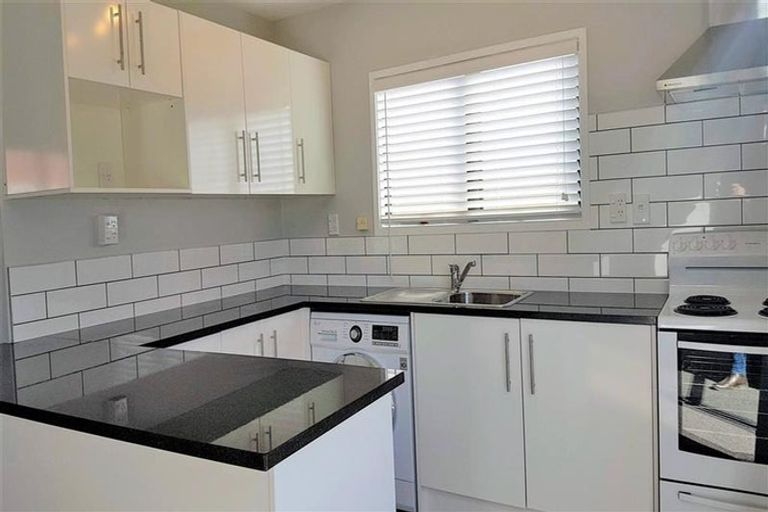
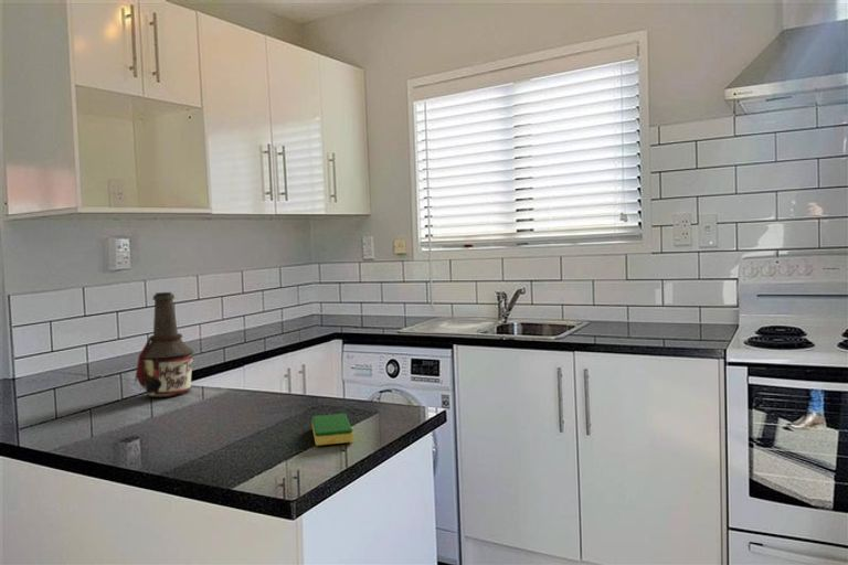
+ bottle [134,291,195,398]
+ dish sponge [310,413,354,447]
